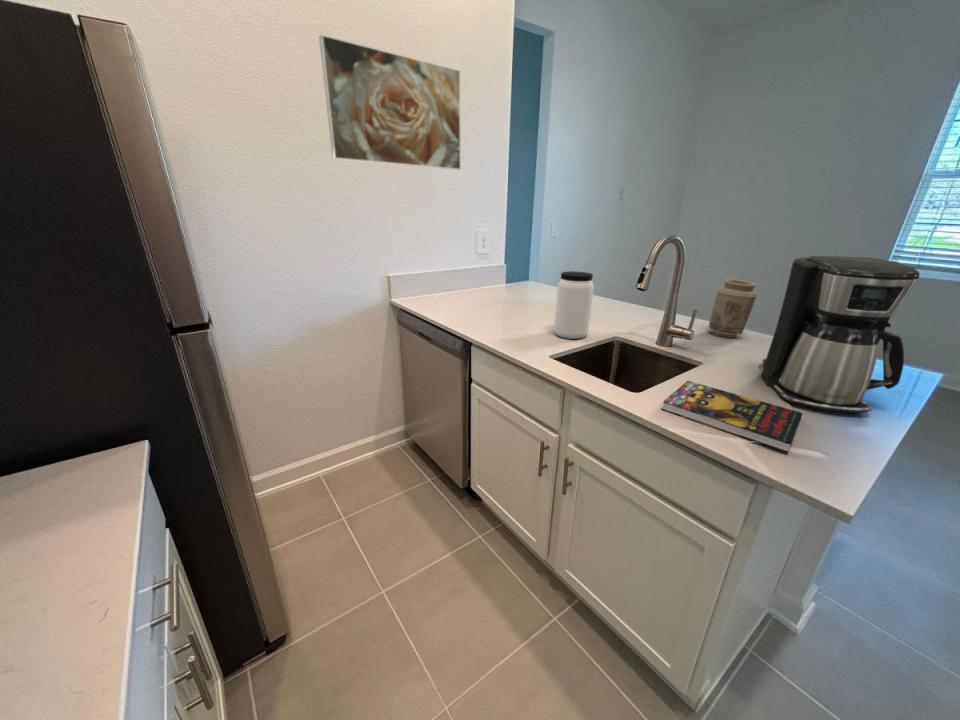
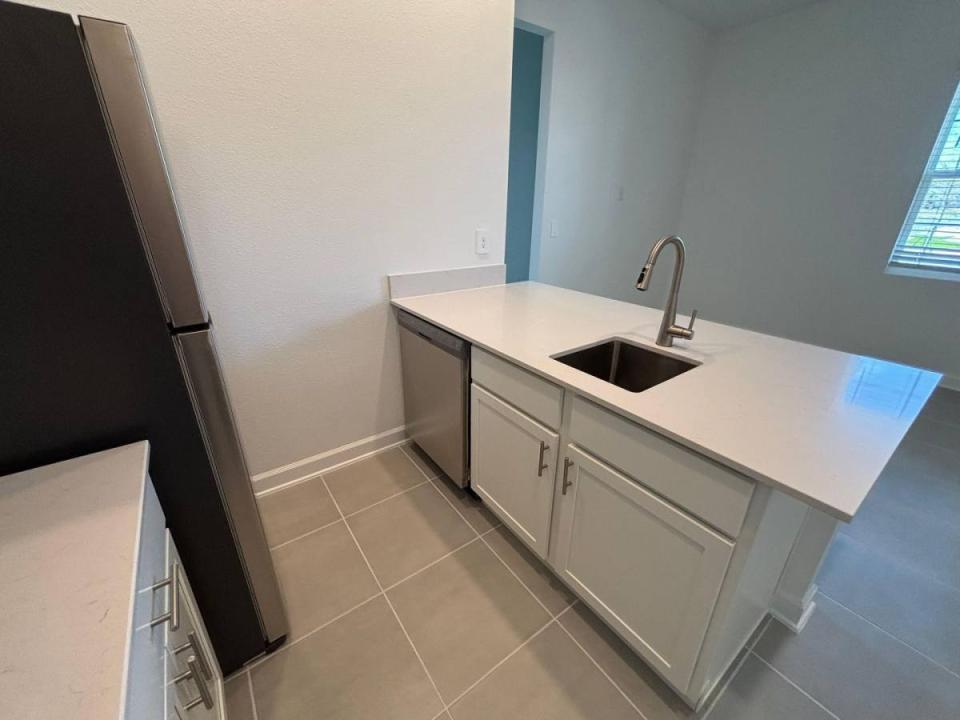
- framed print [318,33,462,171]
- coffee maker [759,255,921,414]
- vase [708,278,758,339]
- book [661,380,804,454]
- jar [553,270,595,340]
